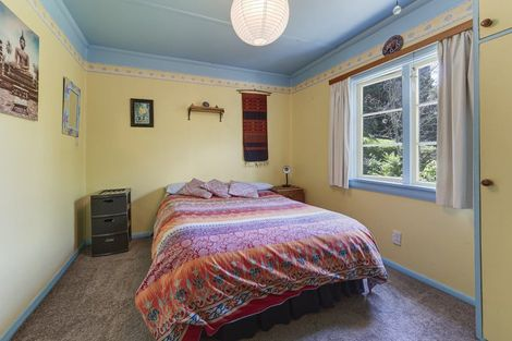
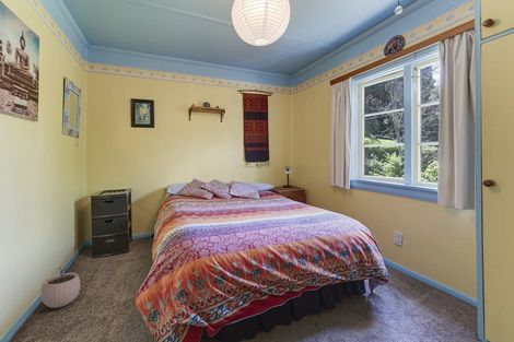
+ plant pot [39,268,82,309]
